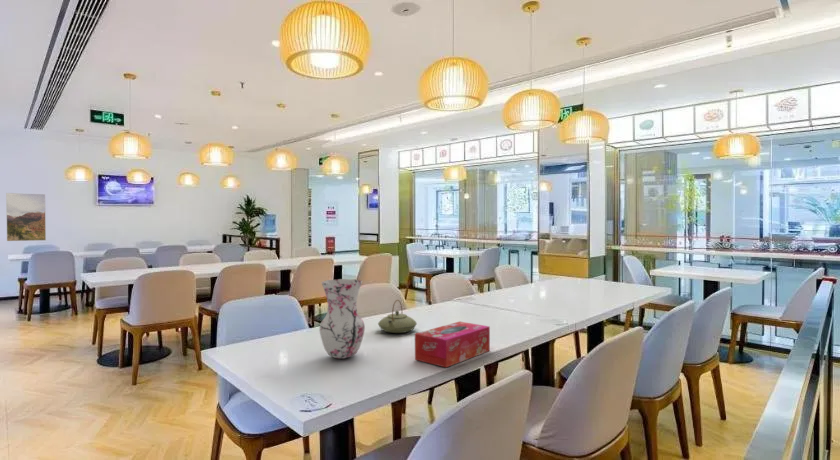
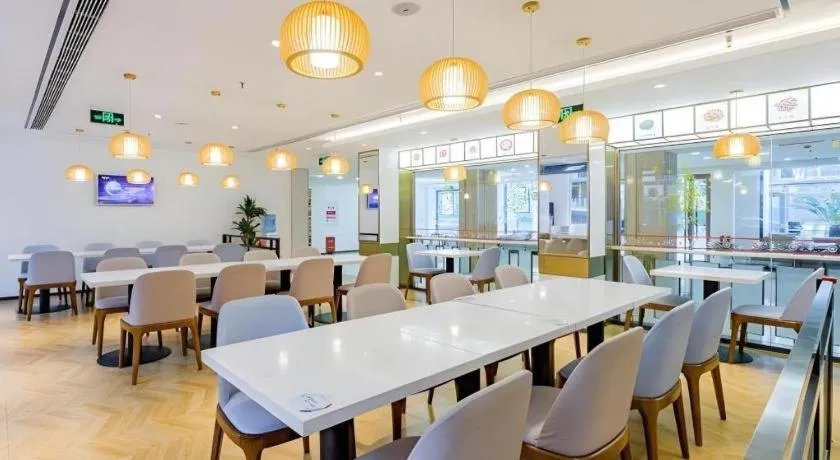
- vase [319,278,366,360]
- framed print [5,192,47,242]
- teapot [377,299,418,334]
- tissue box [414,320,491,368]
